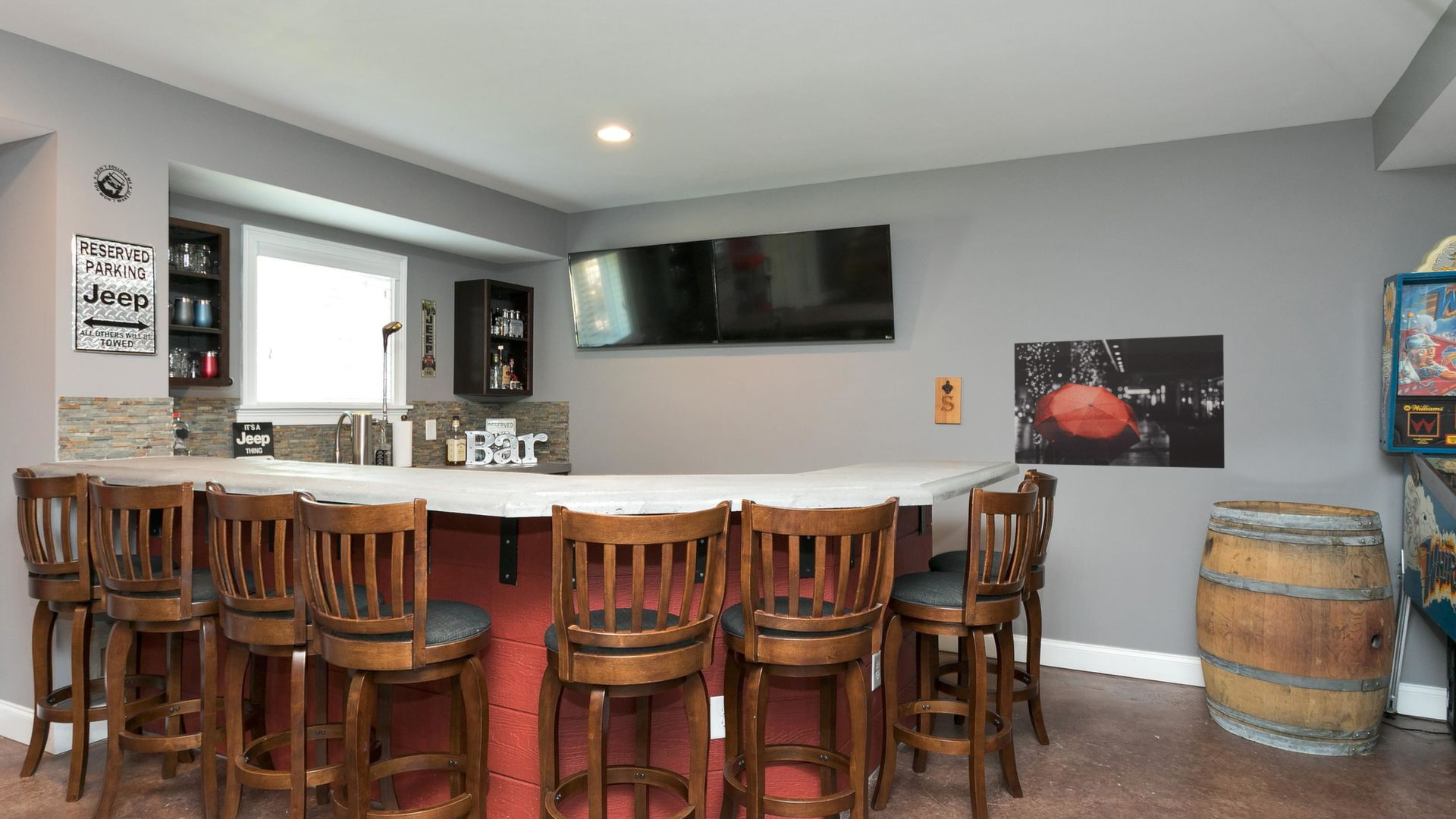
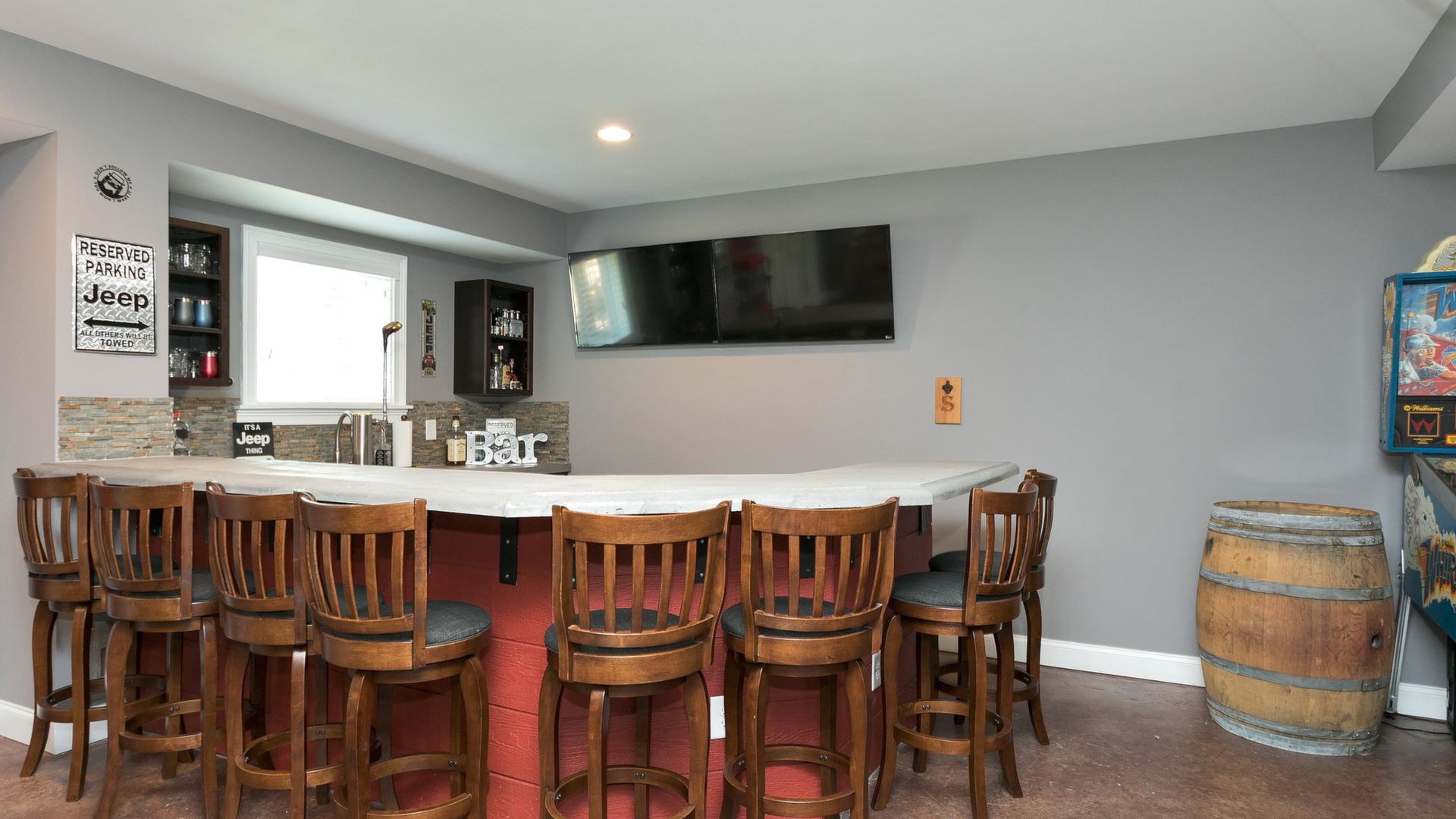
- wall art [1014,334,1225,469]
